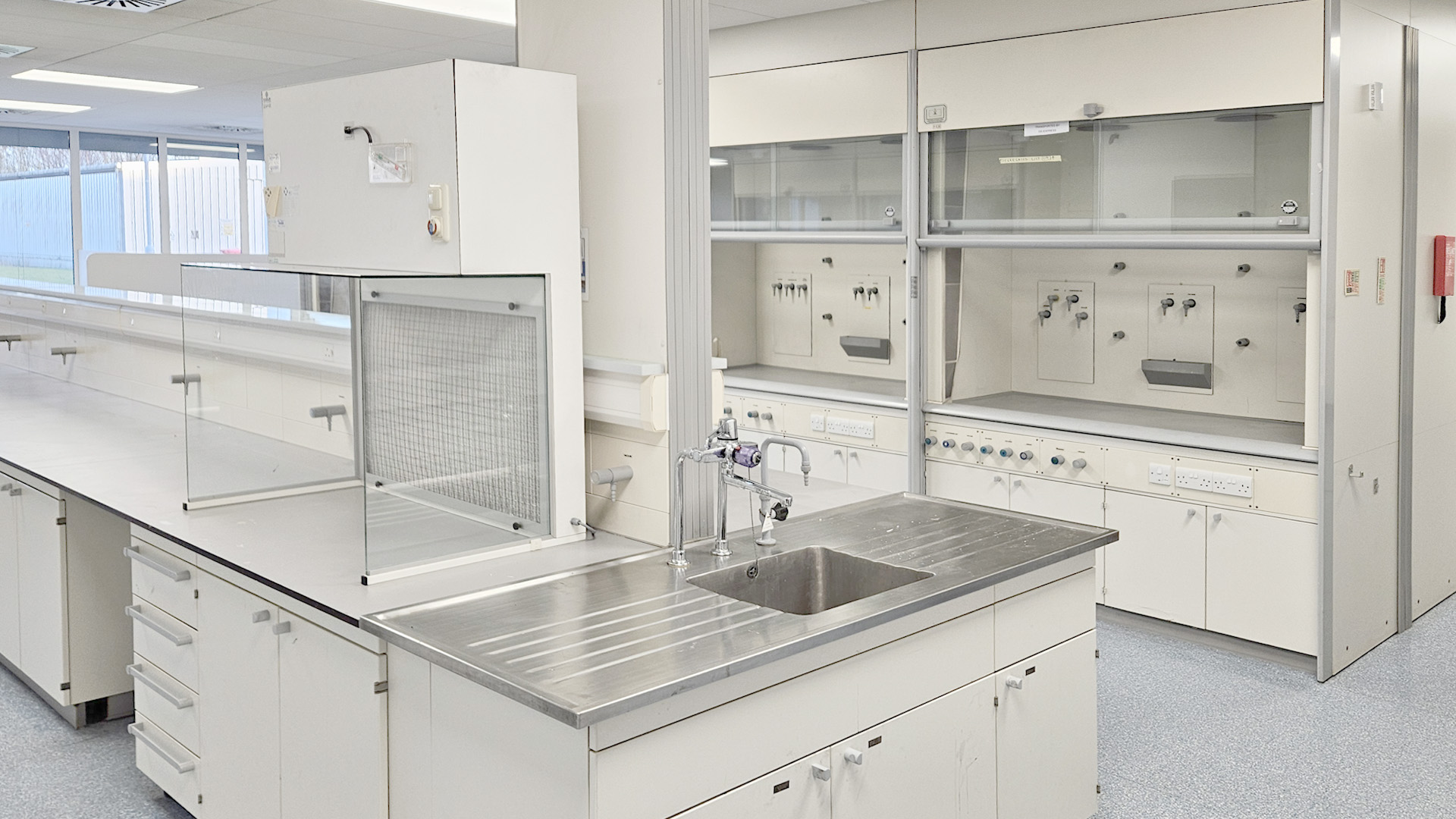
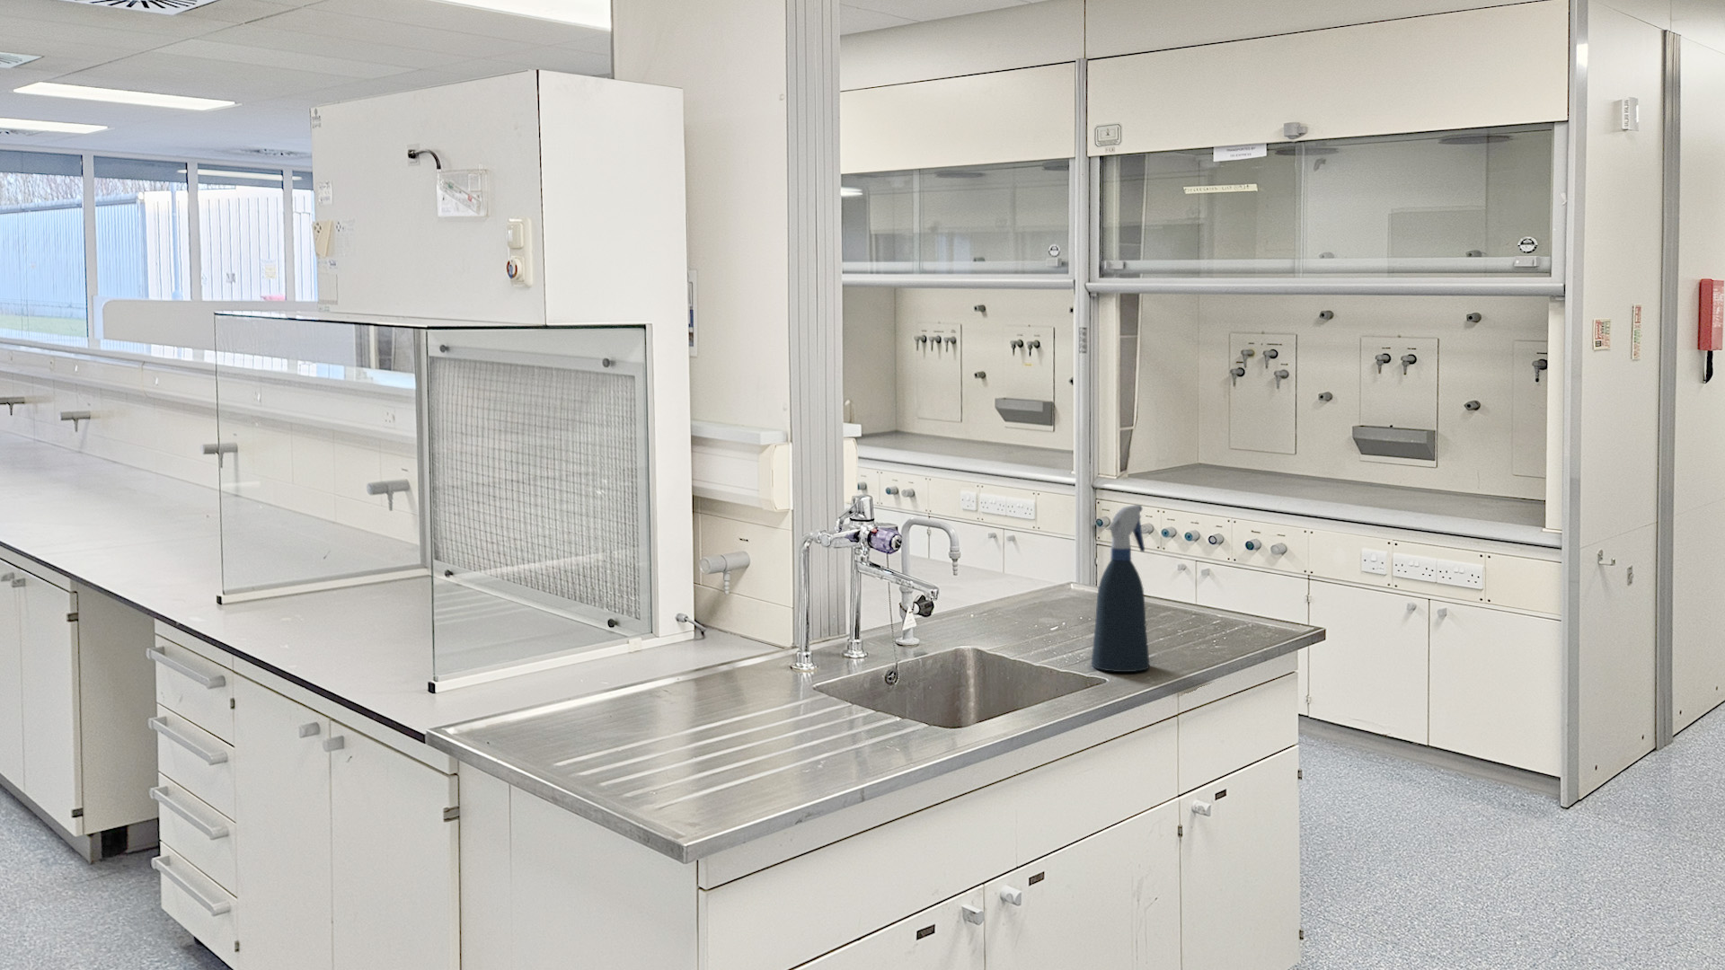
+ spray bottle [1091,503,1150,673]
